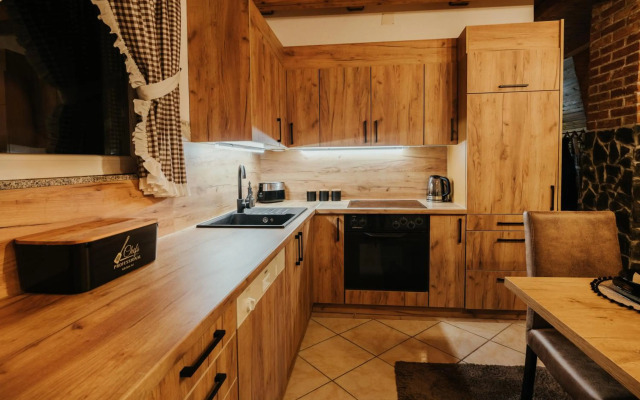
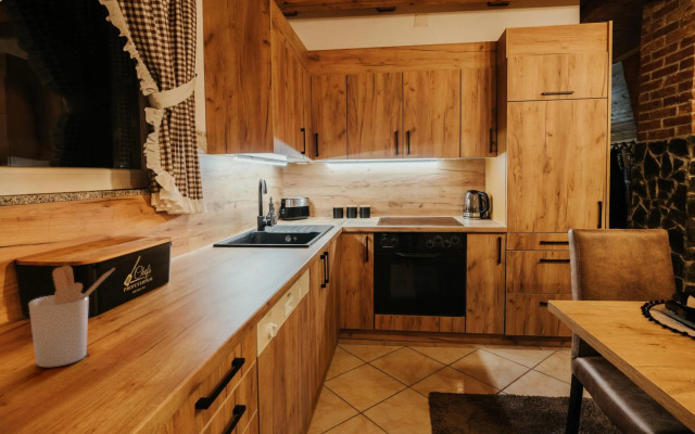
+ utensil holder [27,265,116,368]
